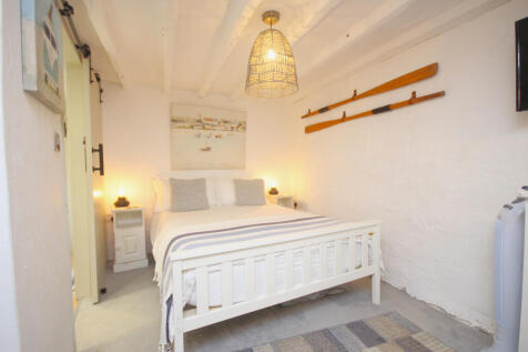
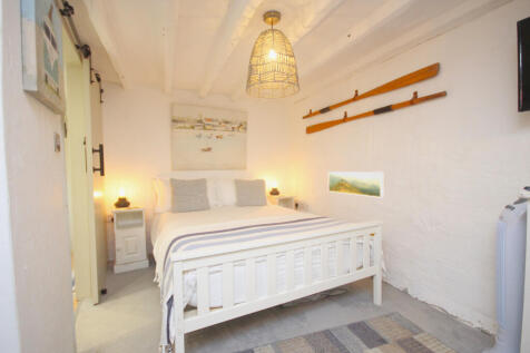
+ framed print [327,170,384,199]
